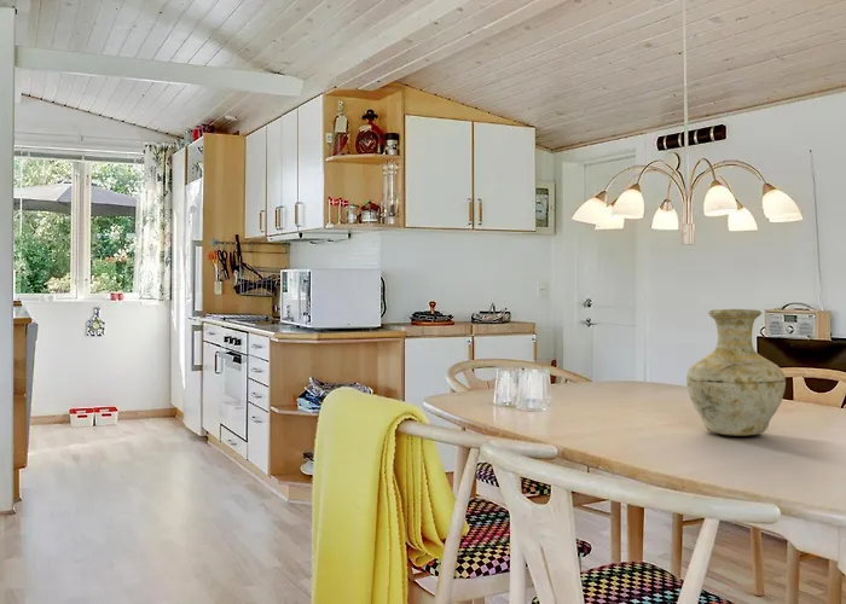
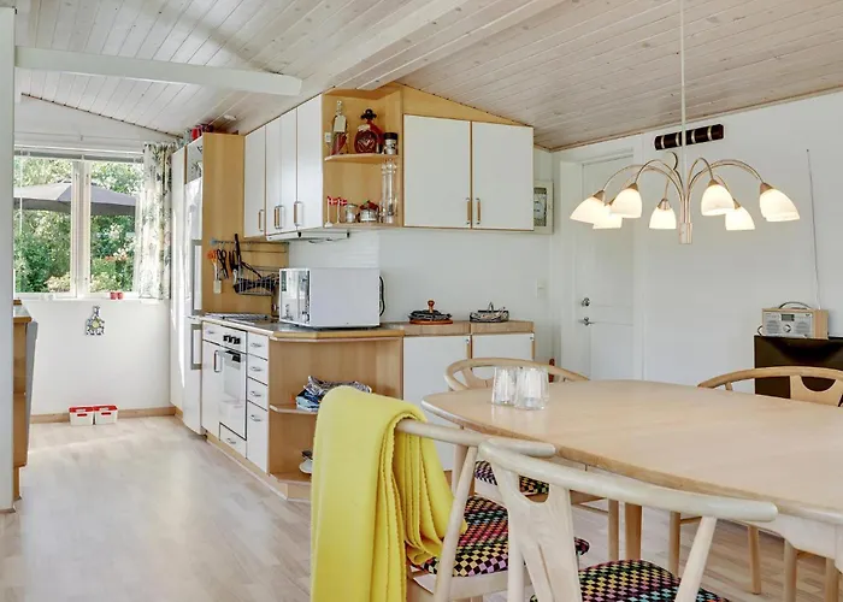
- vase [685,308,787,437]
